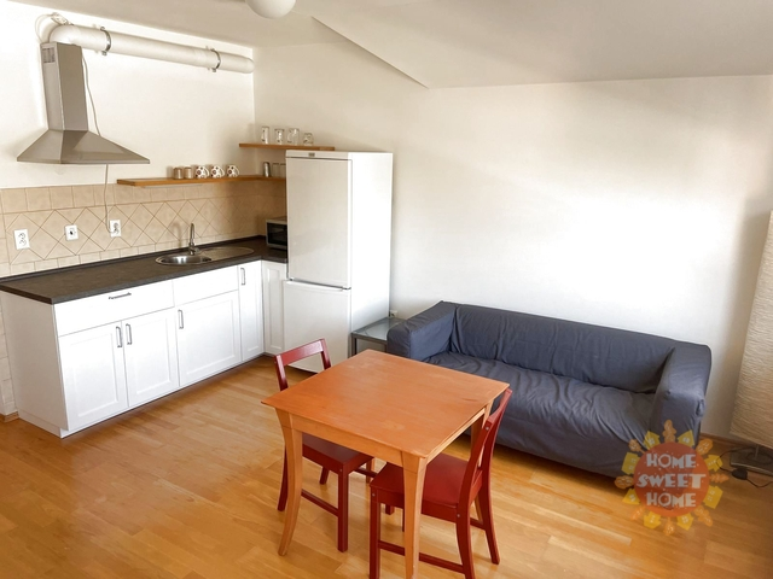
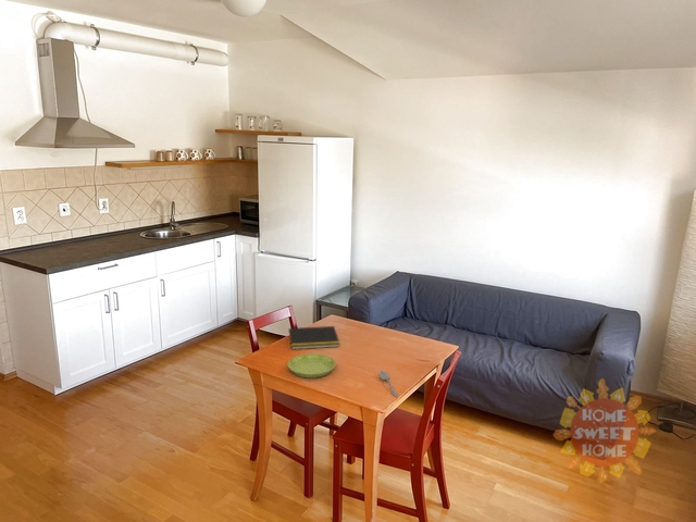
+ notepad [287,325,340,350]
+ spoon [378,370,399,398]
+ saucer [286,352,337,378]
